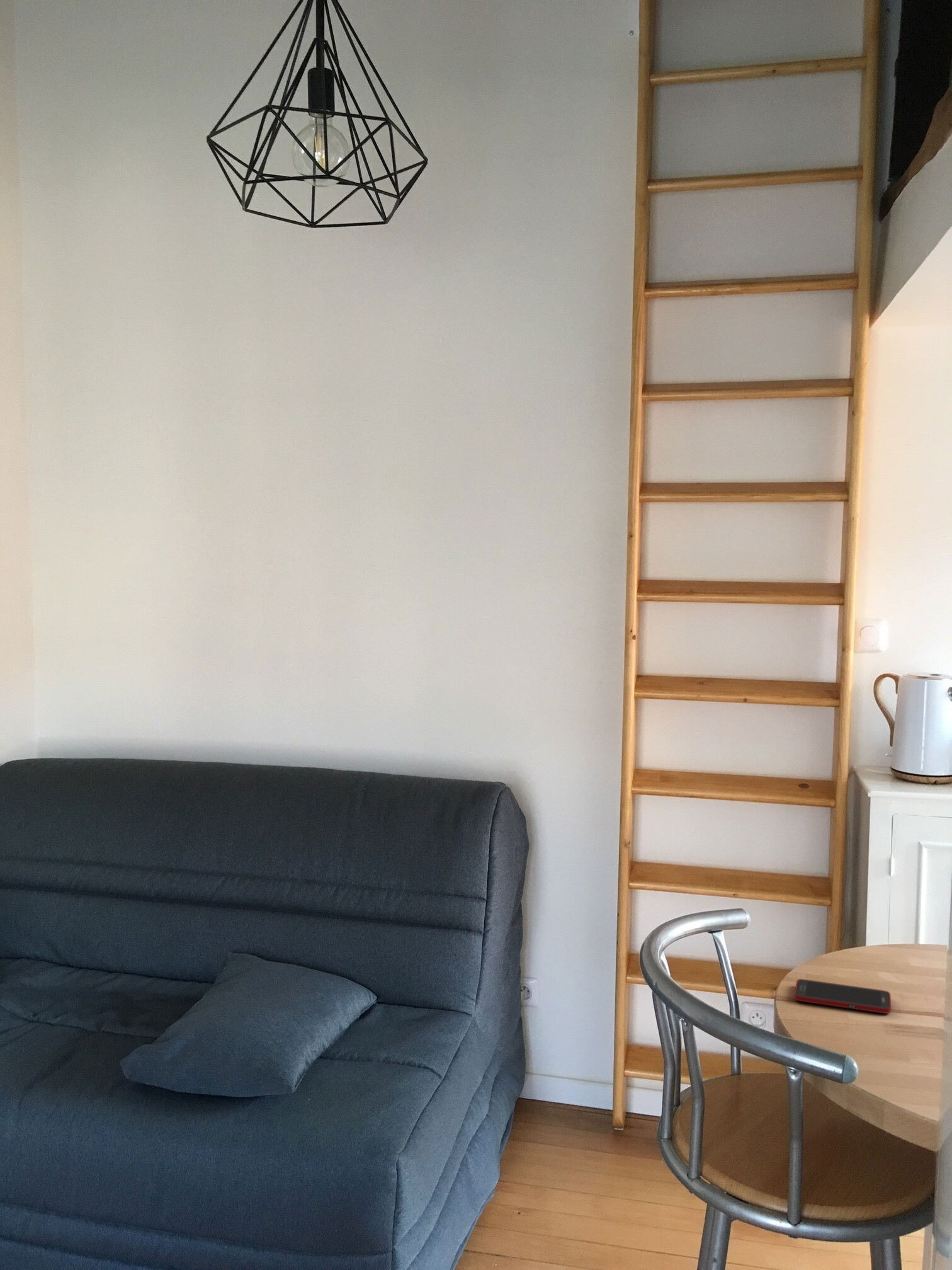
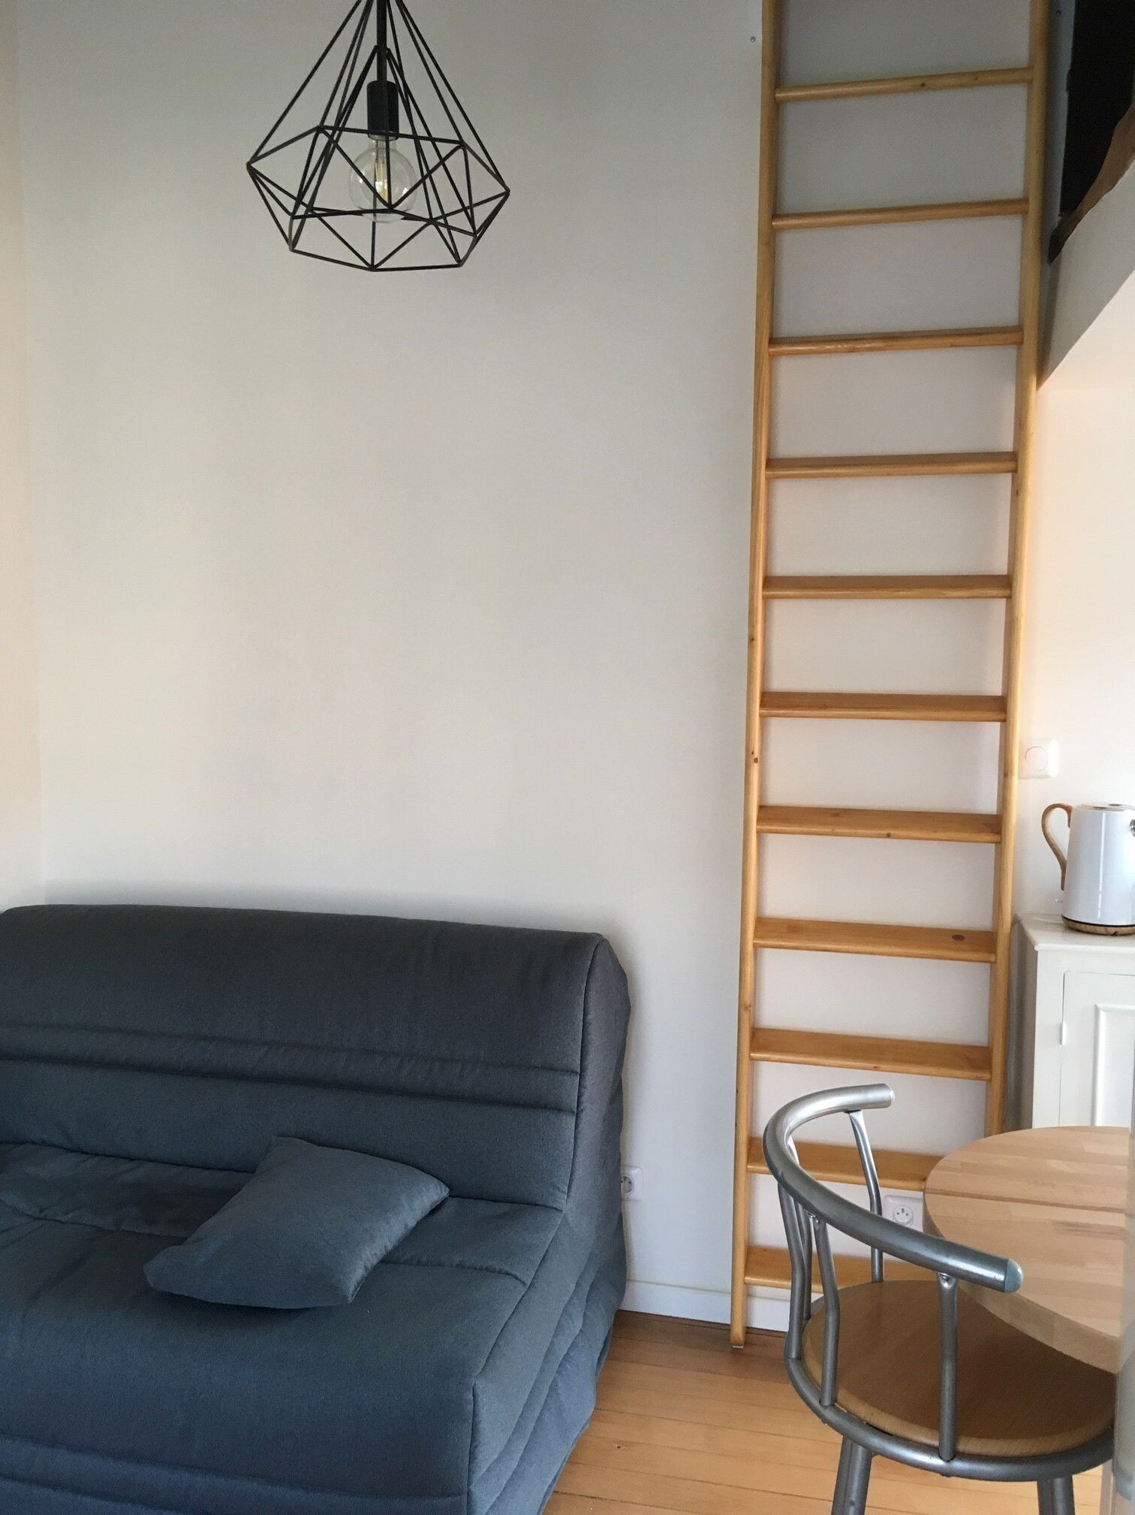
- cell phone [793,978,892,1014]
